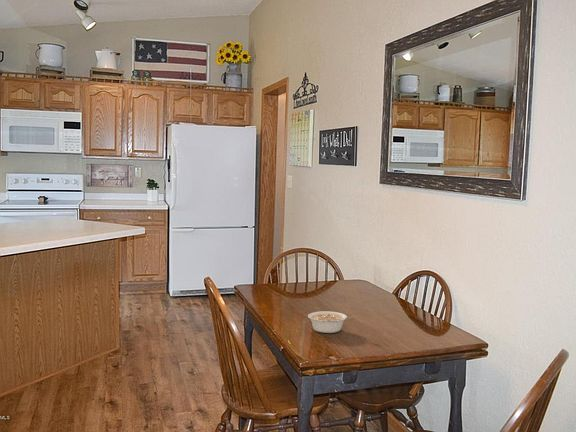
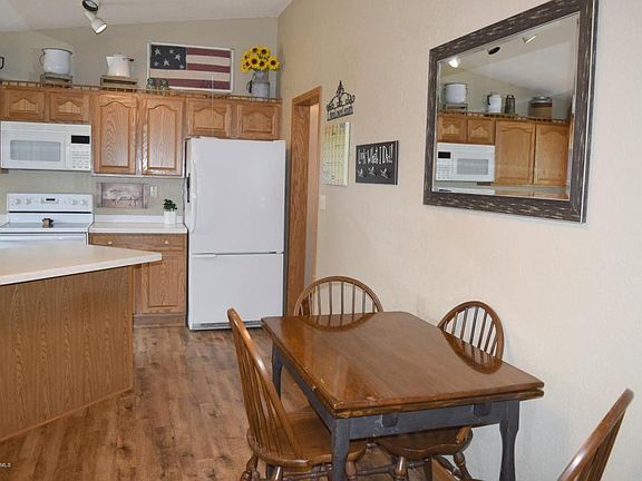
- legume [307,310,355,334]
